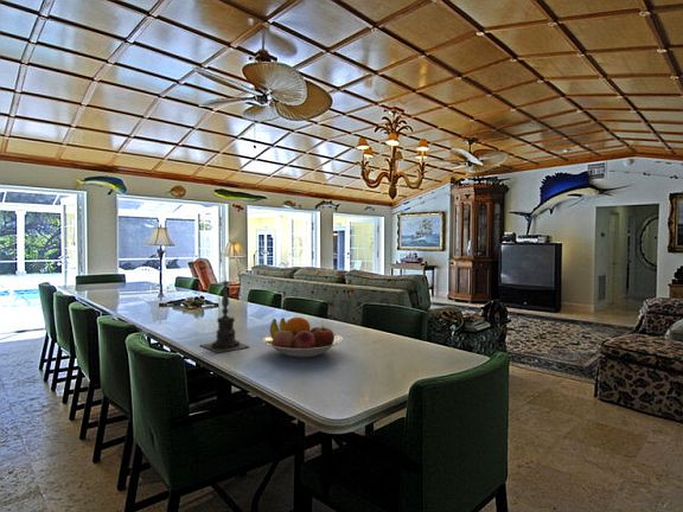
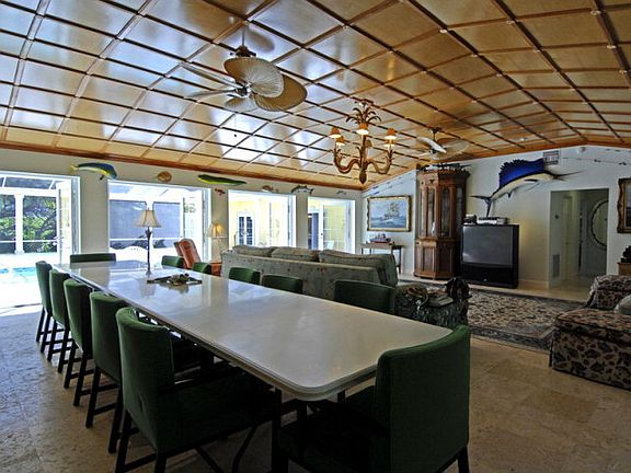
- fruit bowl [262,316,344,359]
- candle holder [198,270,251,354]
